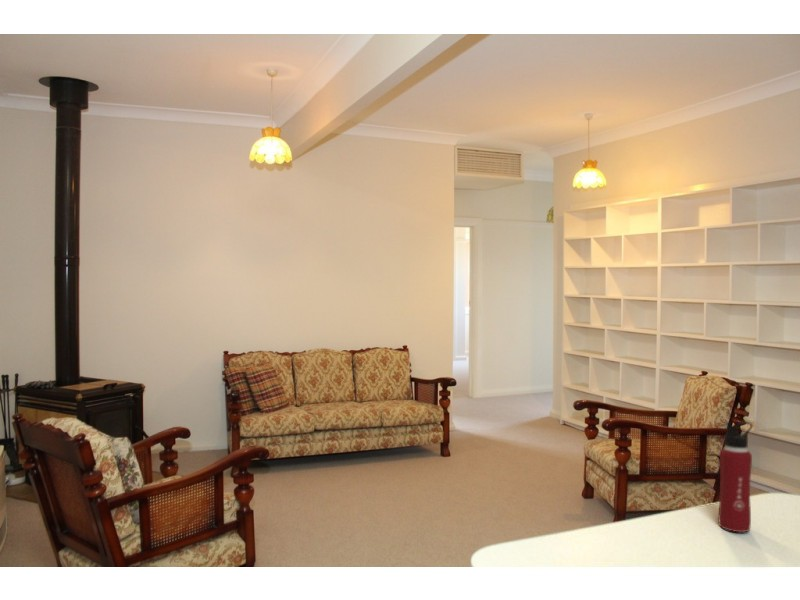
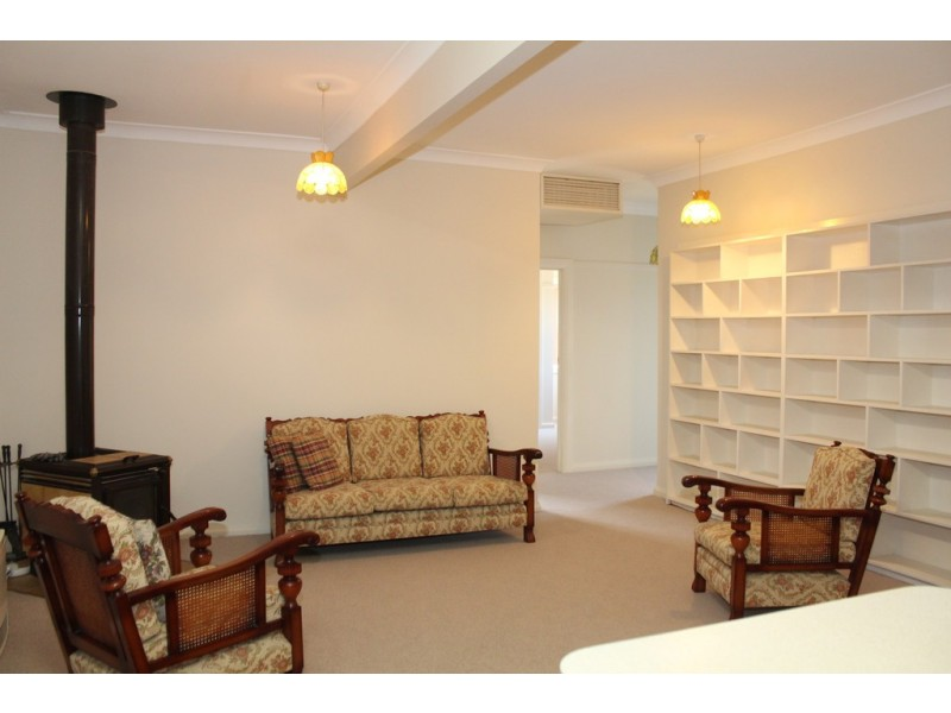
- water bottle [717,421,754,533]
